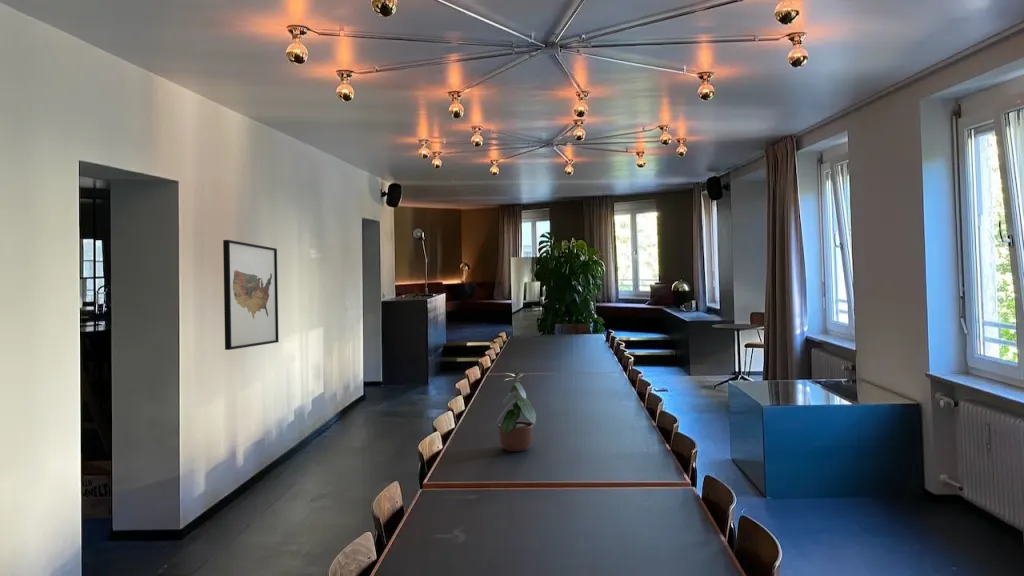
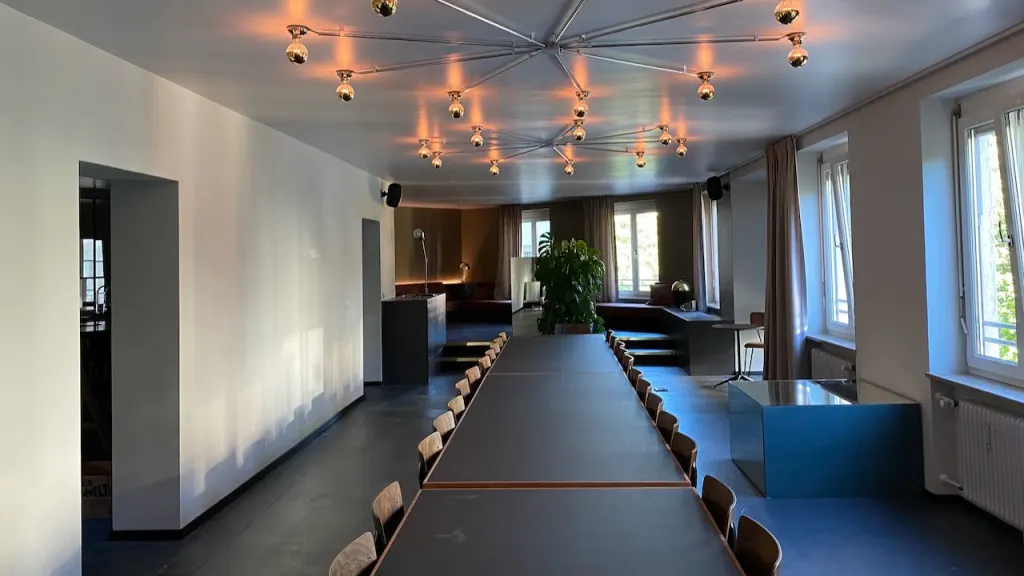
- potted plant [493,368,537,452]
- wall art [222,239,280,351]
